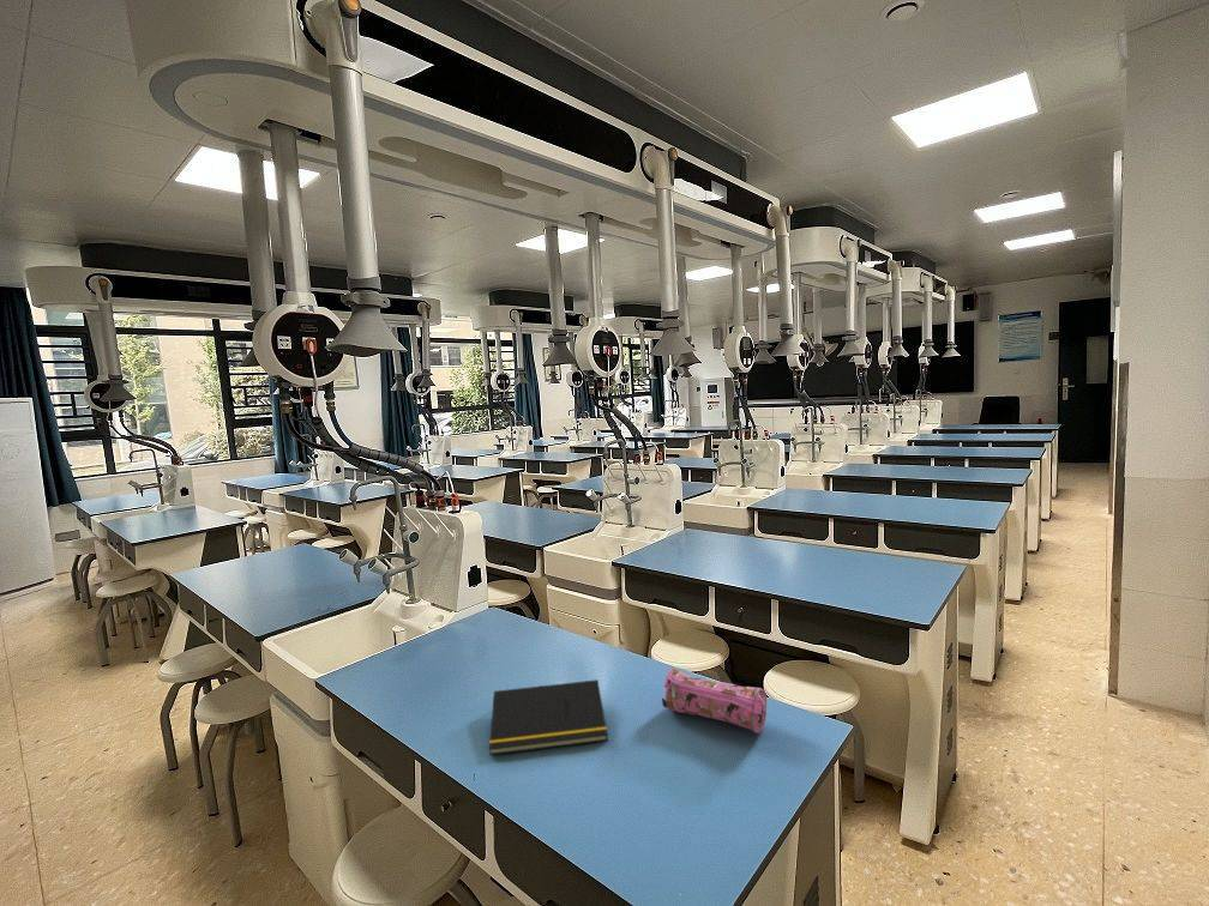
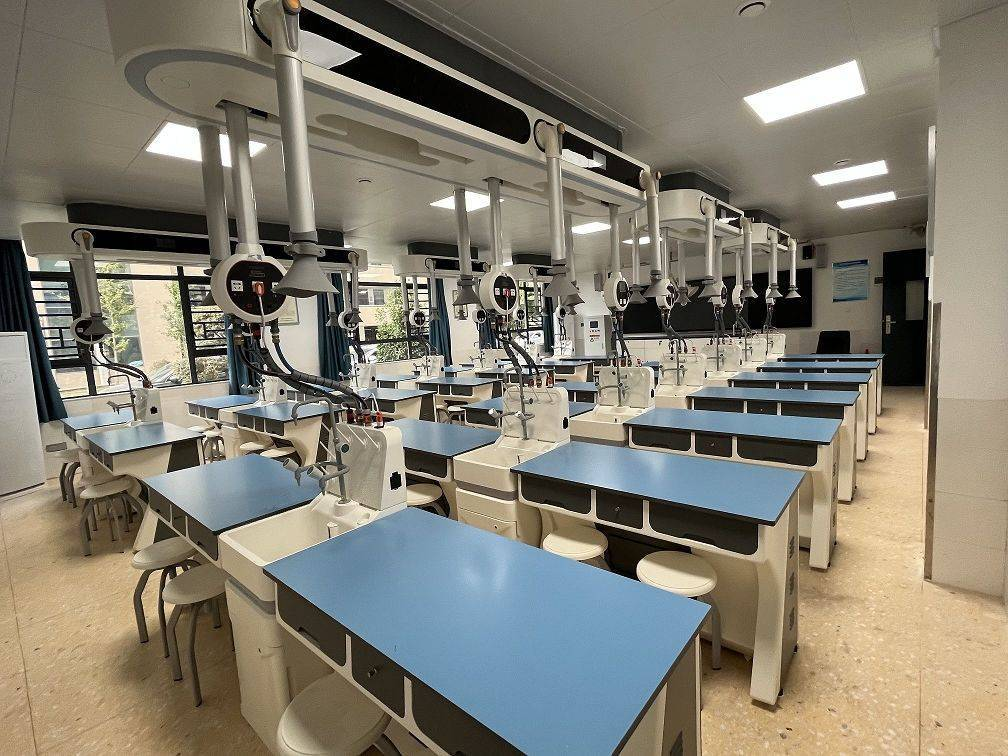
- notepad [488,678,609,756]
- pencil case [661,668,768,735]
